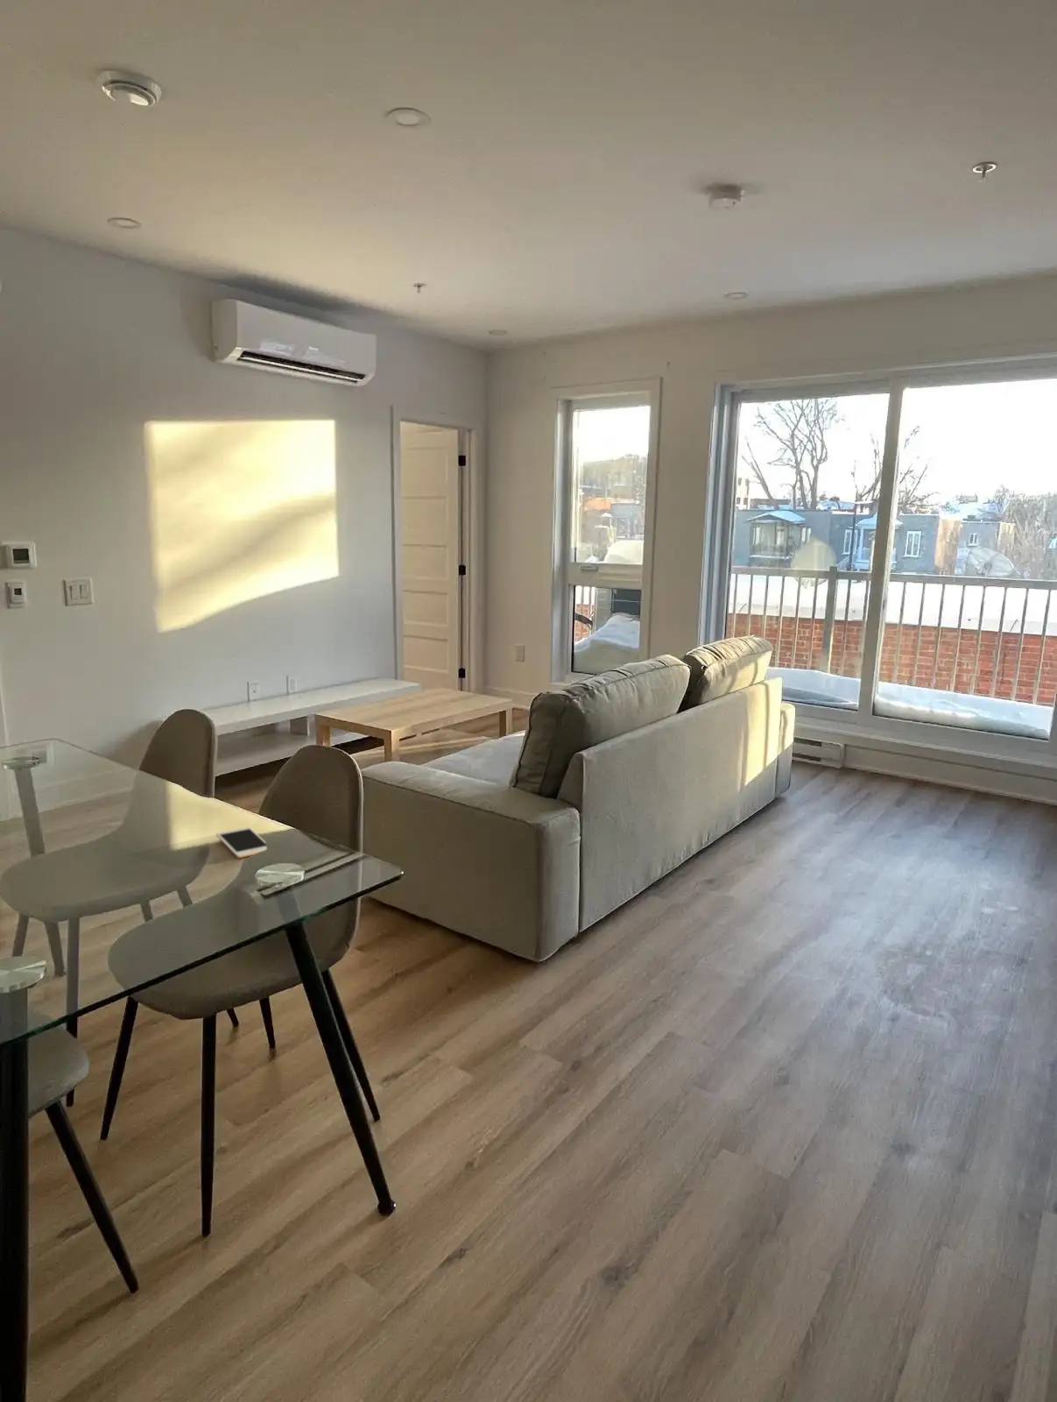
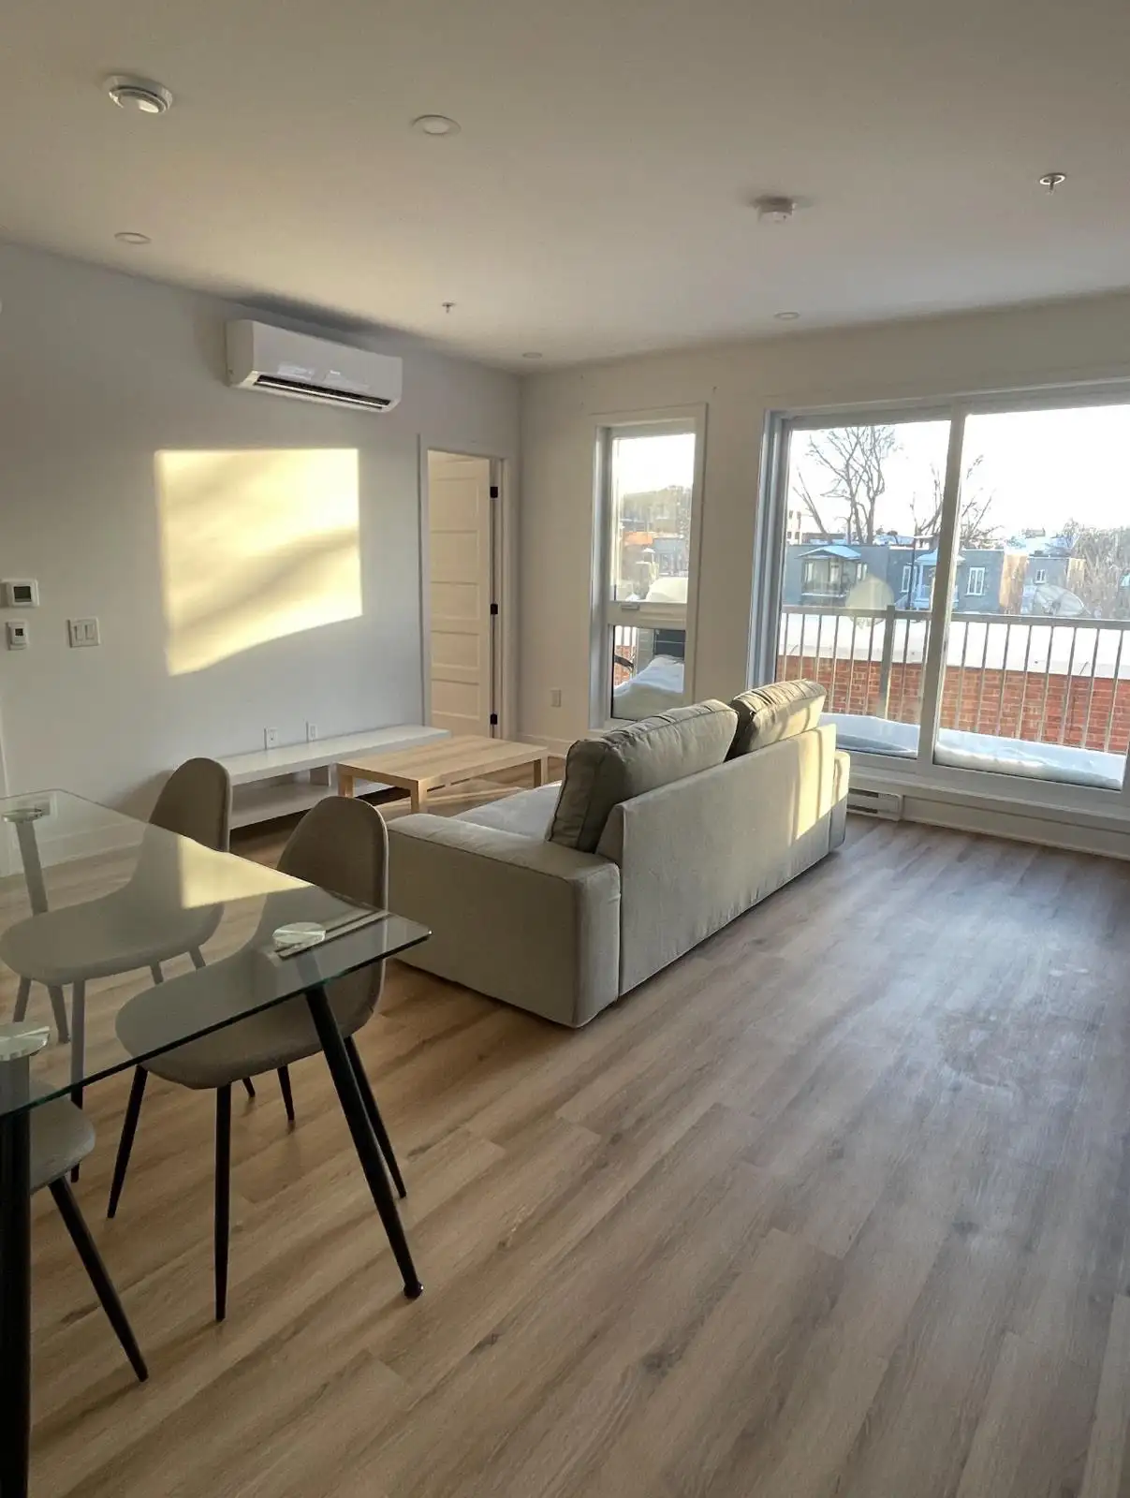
- cell phone [215,827,268,859]
